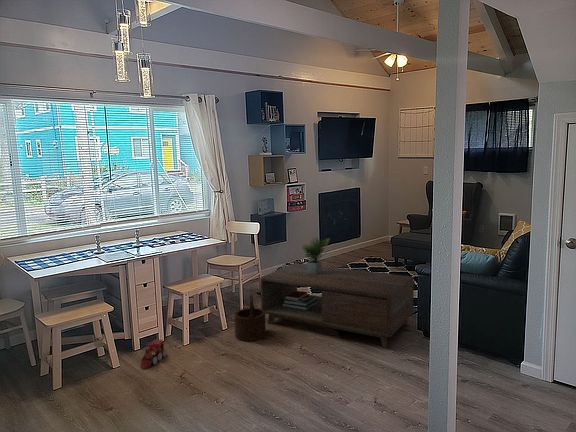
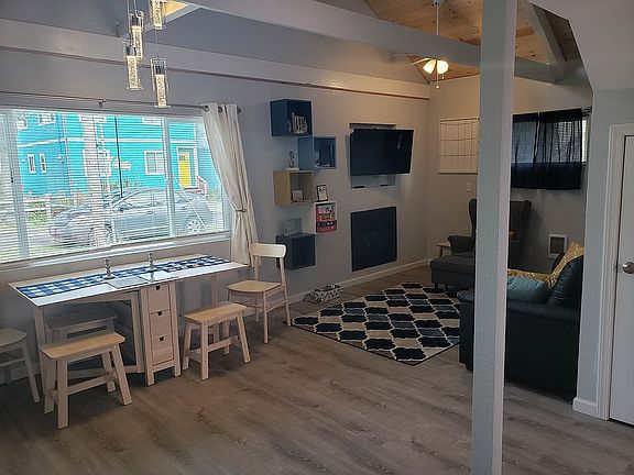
- toy train [138,339,168,370]
- coffee table [259,236,415,348]
- wooden bucket [233,293,267,342]
